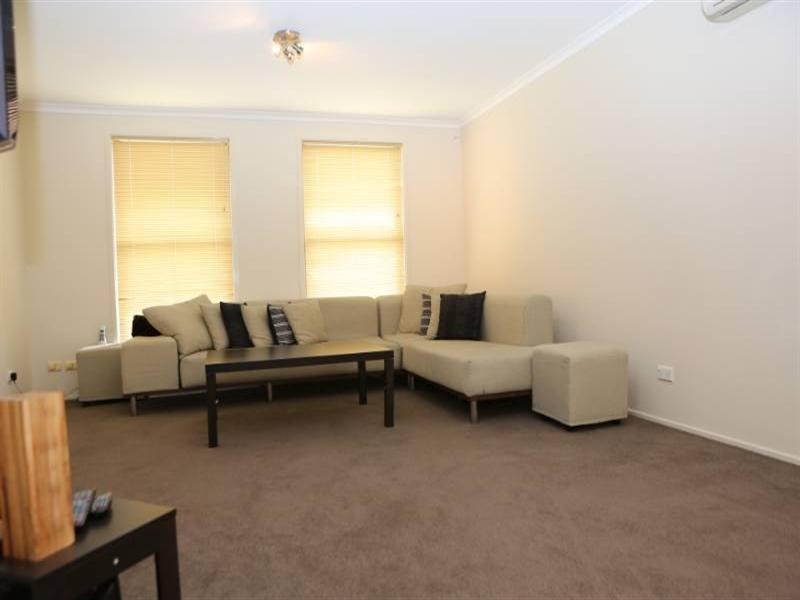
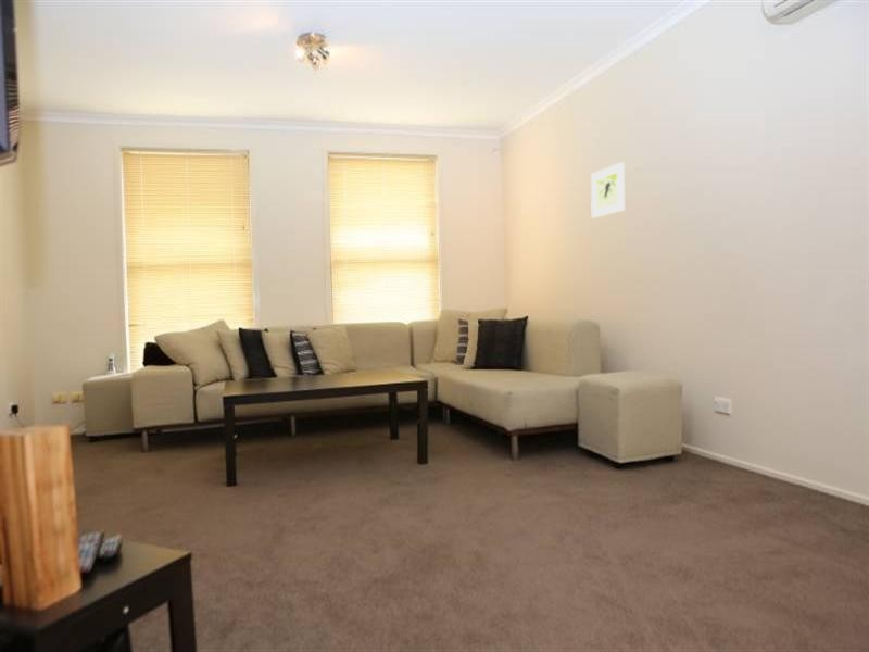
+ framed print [590,161,626,220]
